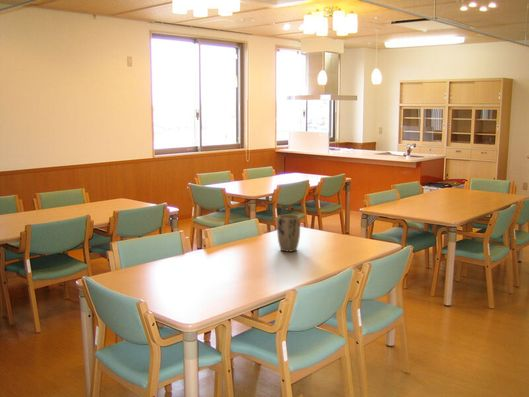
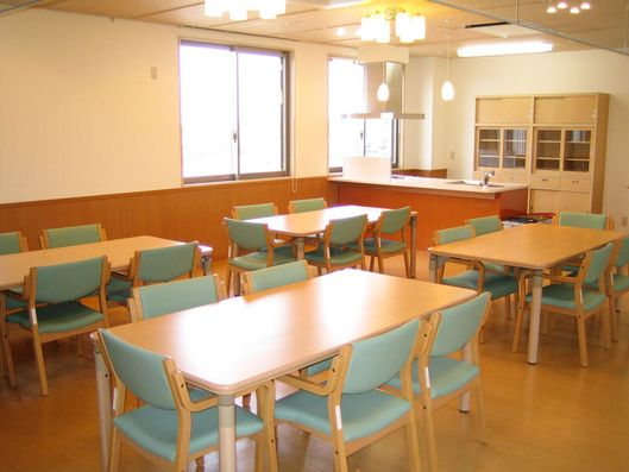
- plant pot [276,214,301,253]
